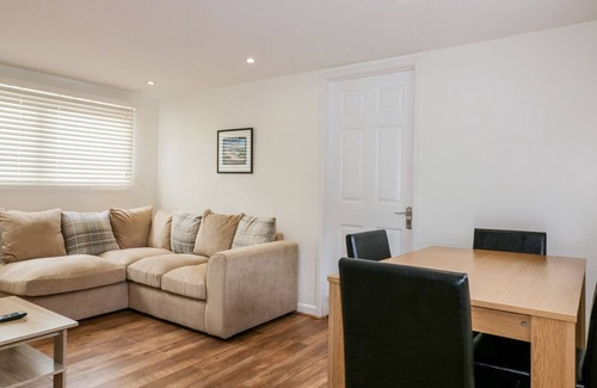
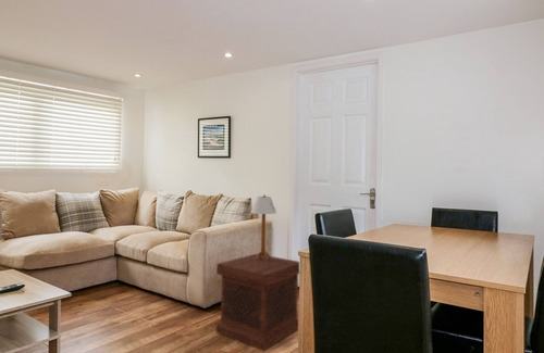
+ table lamp [250,193,277,262]
+ side table [215,253,300,352]
